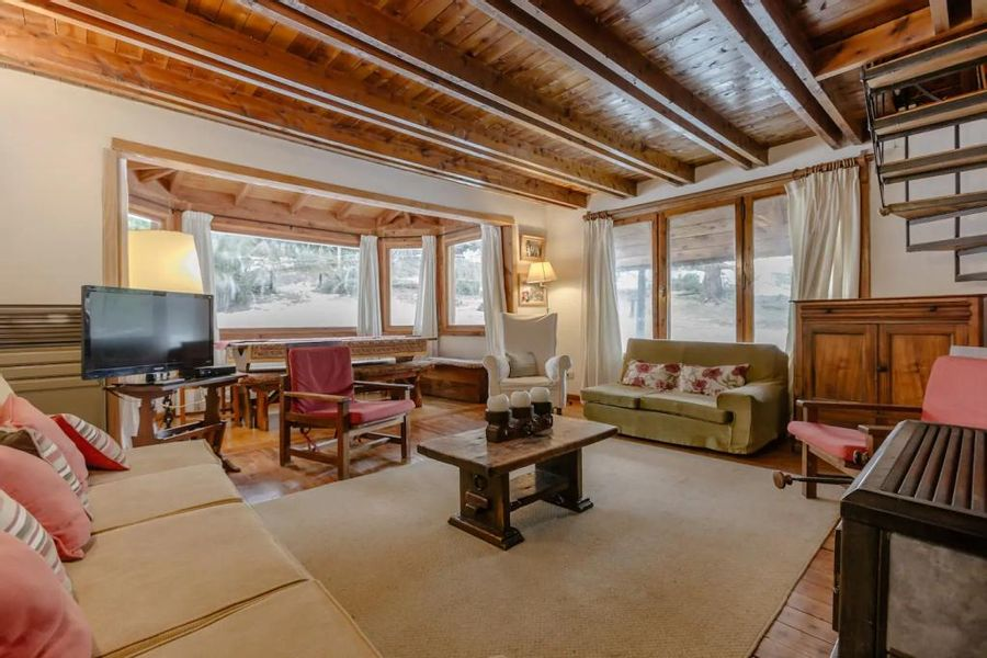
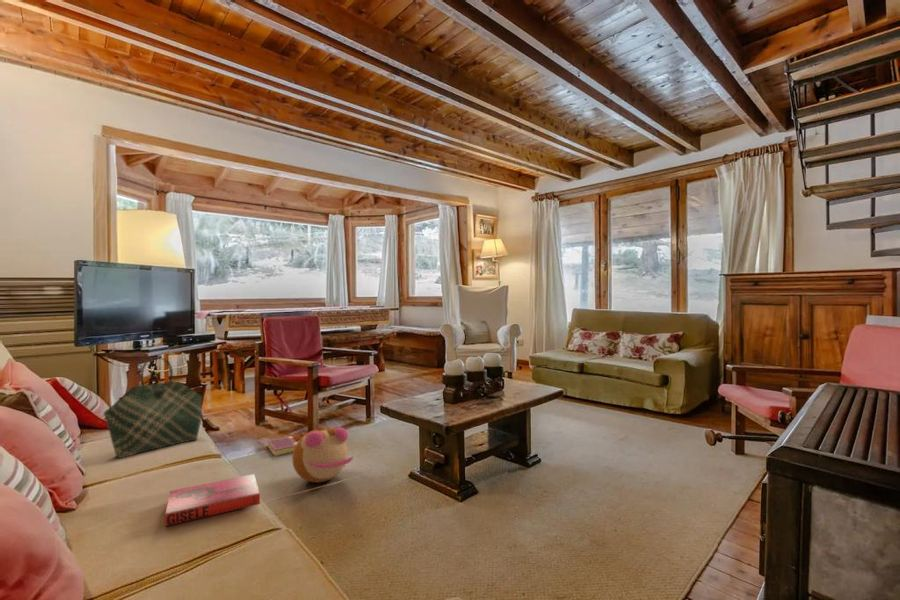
+ book [266,435,298,457]
+ tote bag [102,356,203,459]
+ hardback book [164,473,261,527]
+ plush toy [291,424,354,484]
